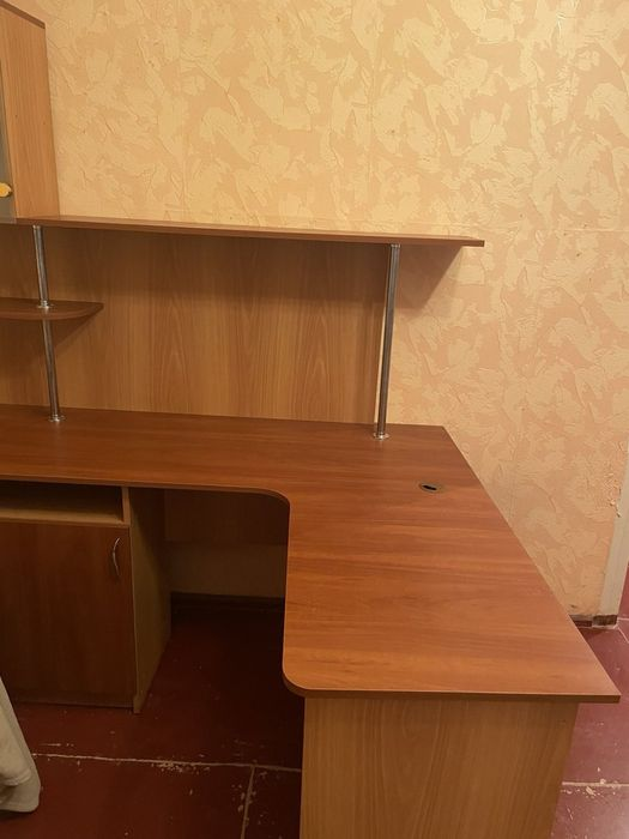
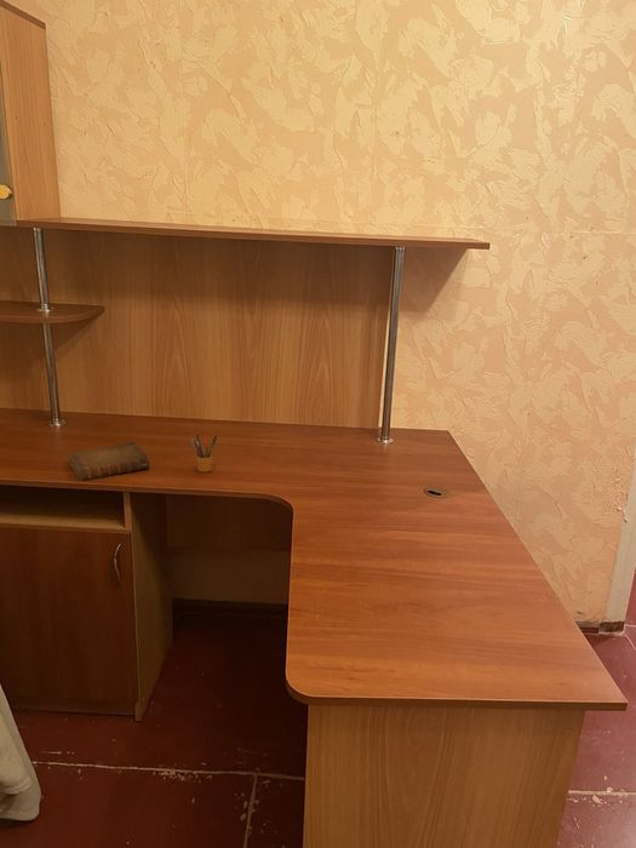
+ book [68,441,150,482]
+ pencil box [189,431,218,474]
